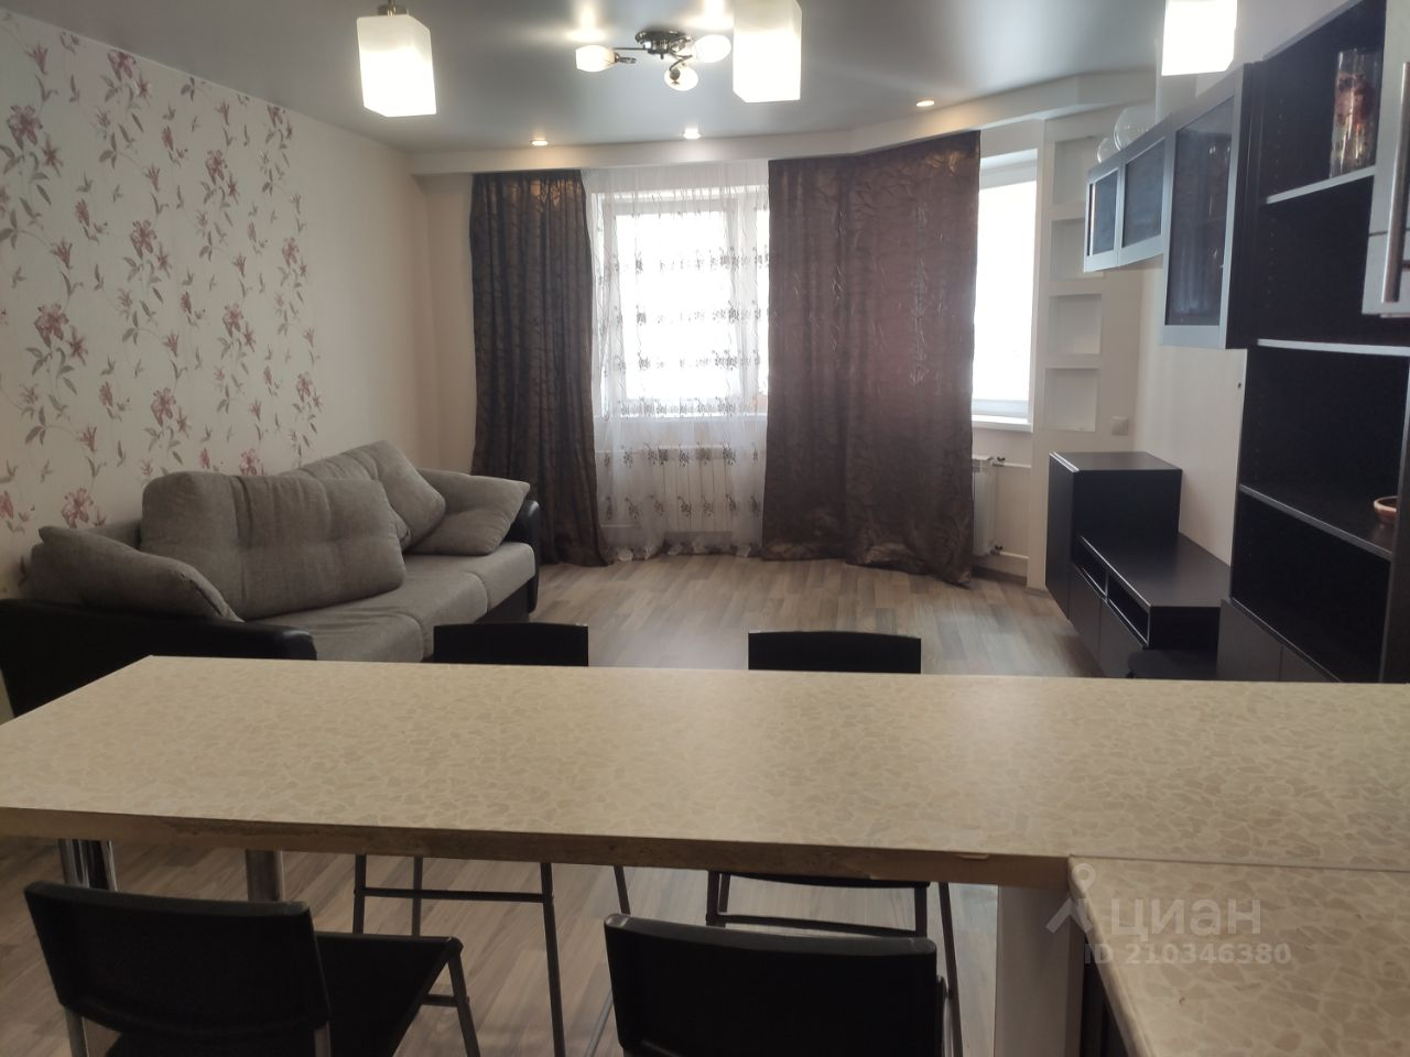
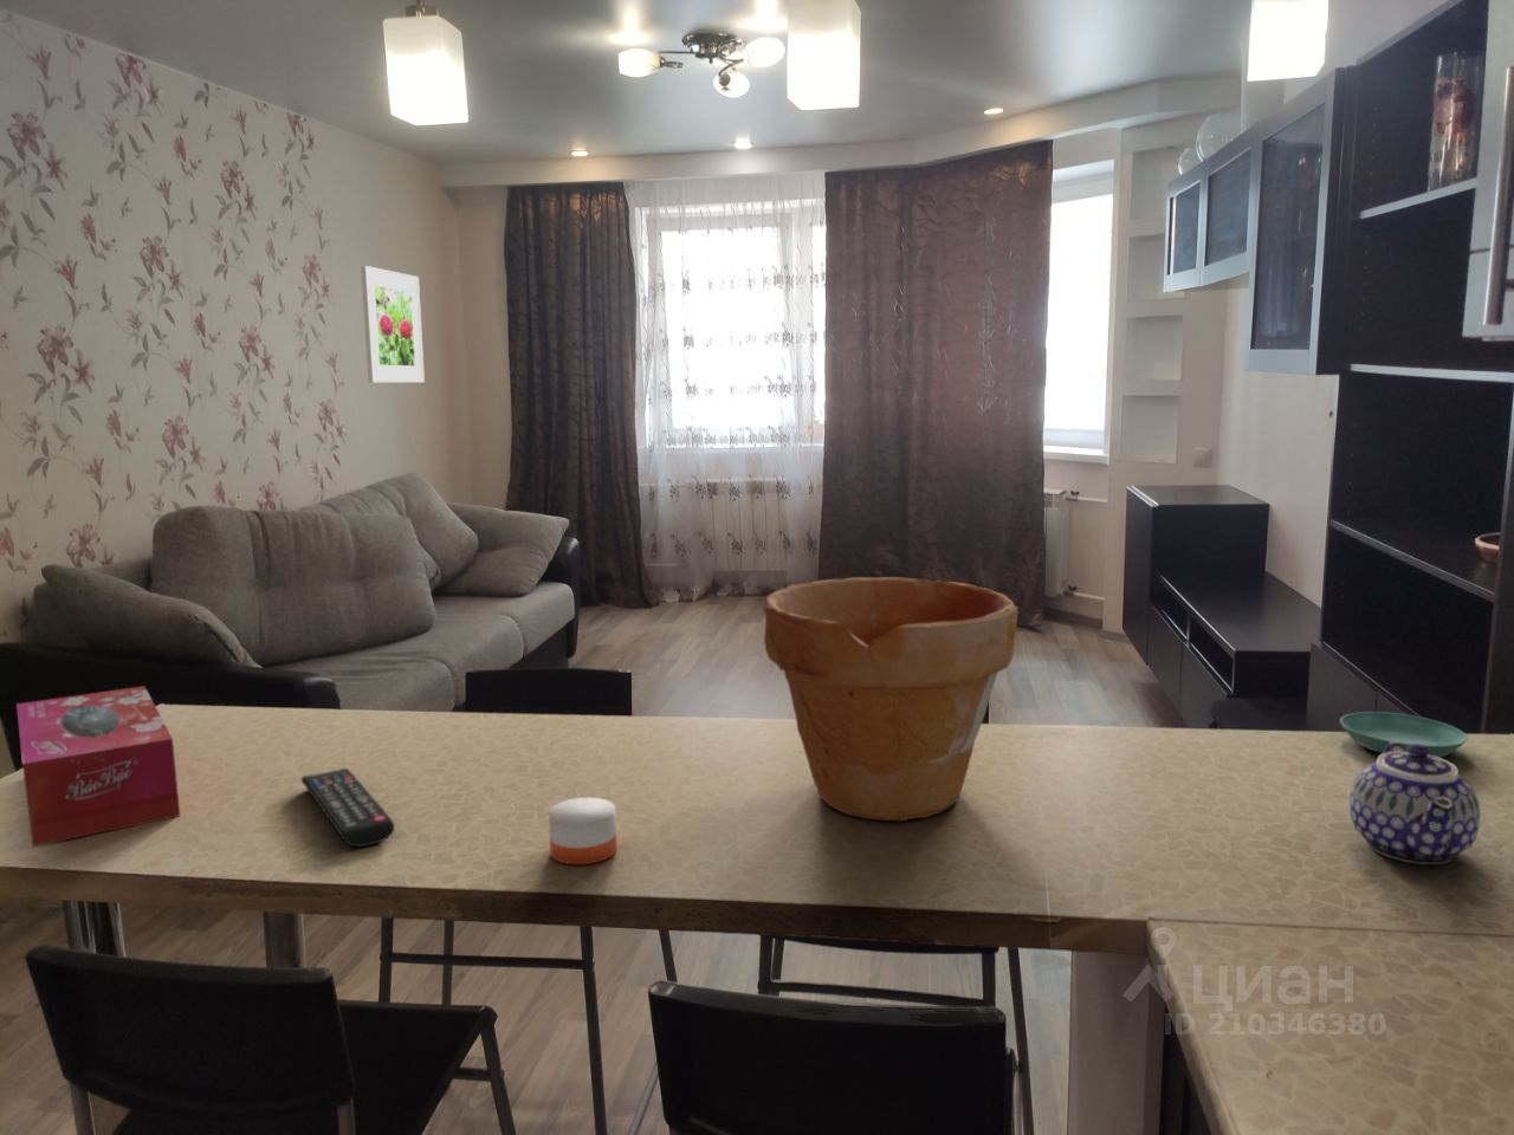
+ teapot [1348,742,1481,866]
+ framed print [361,265,426,384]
+ flower pot [762,576,1019,821]
+ saucer [1339,711,1469,759]
+ tissue box [15,684,181,848]
+ candle [547,782,618,866]
+ remote control [299,768,396,848]
